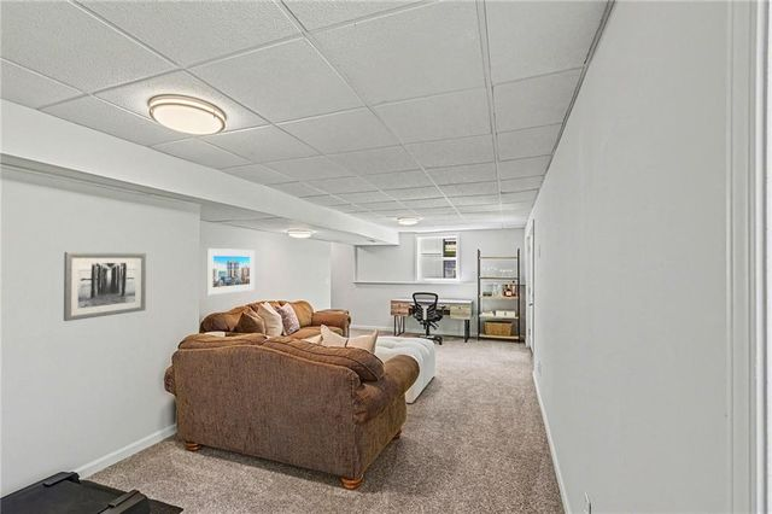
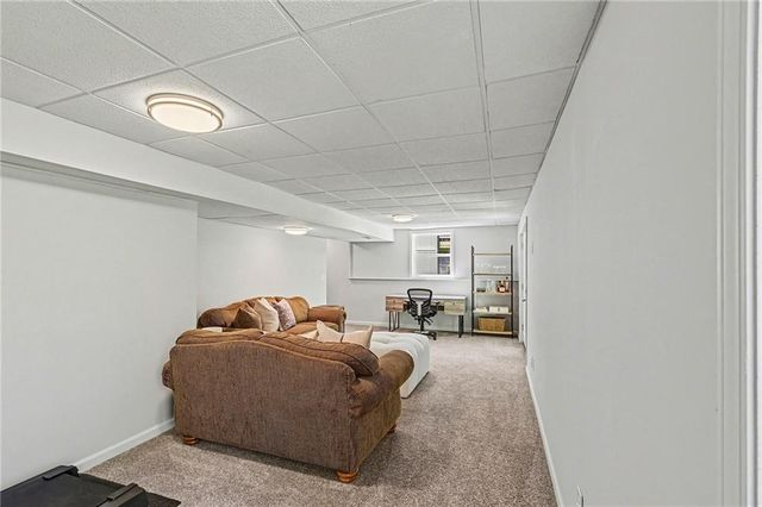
- wall art [63,251,147,322]
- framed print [205,247,256,296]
